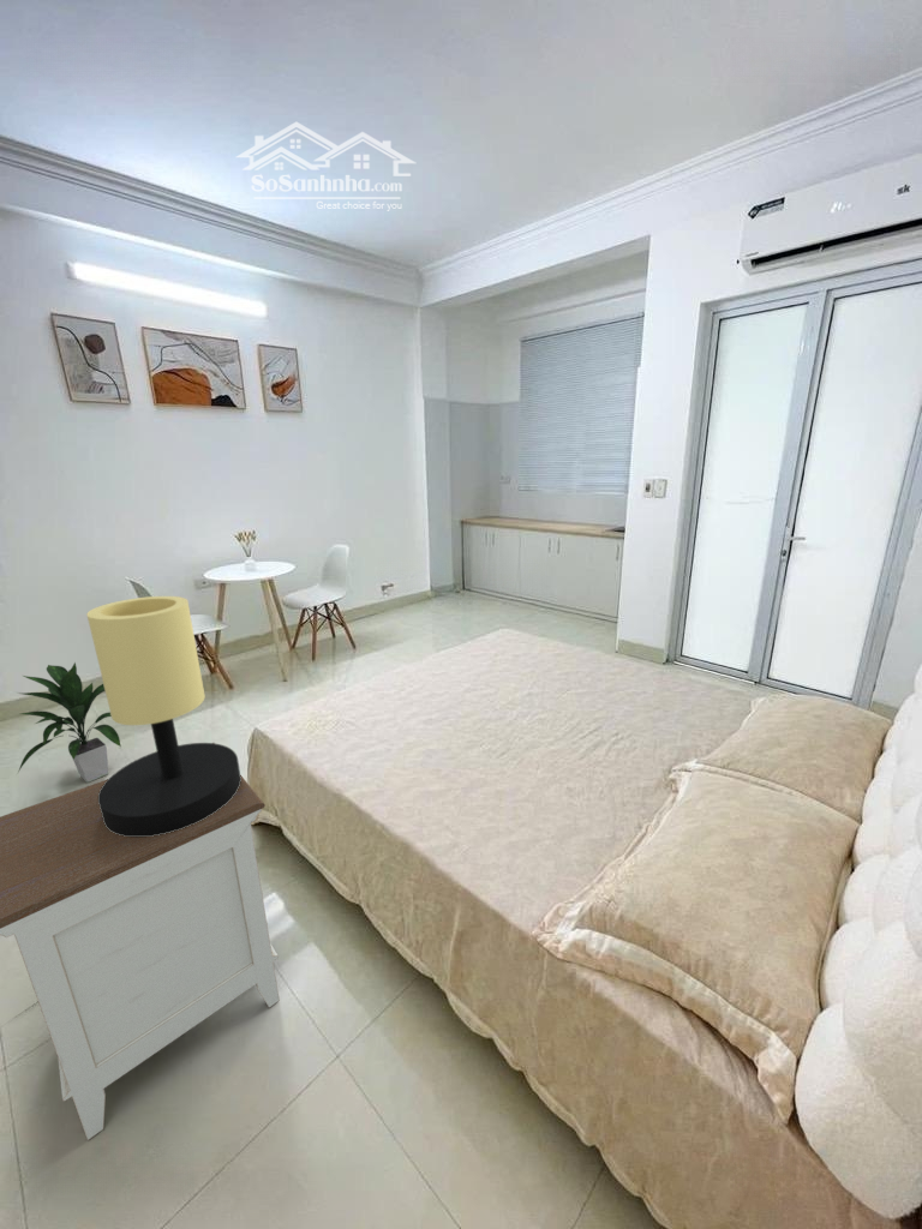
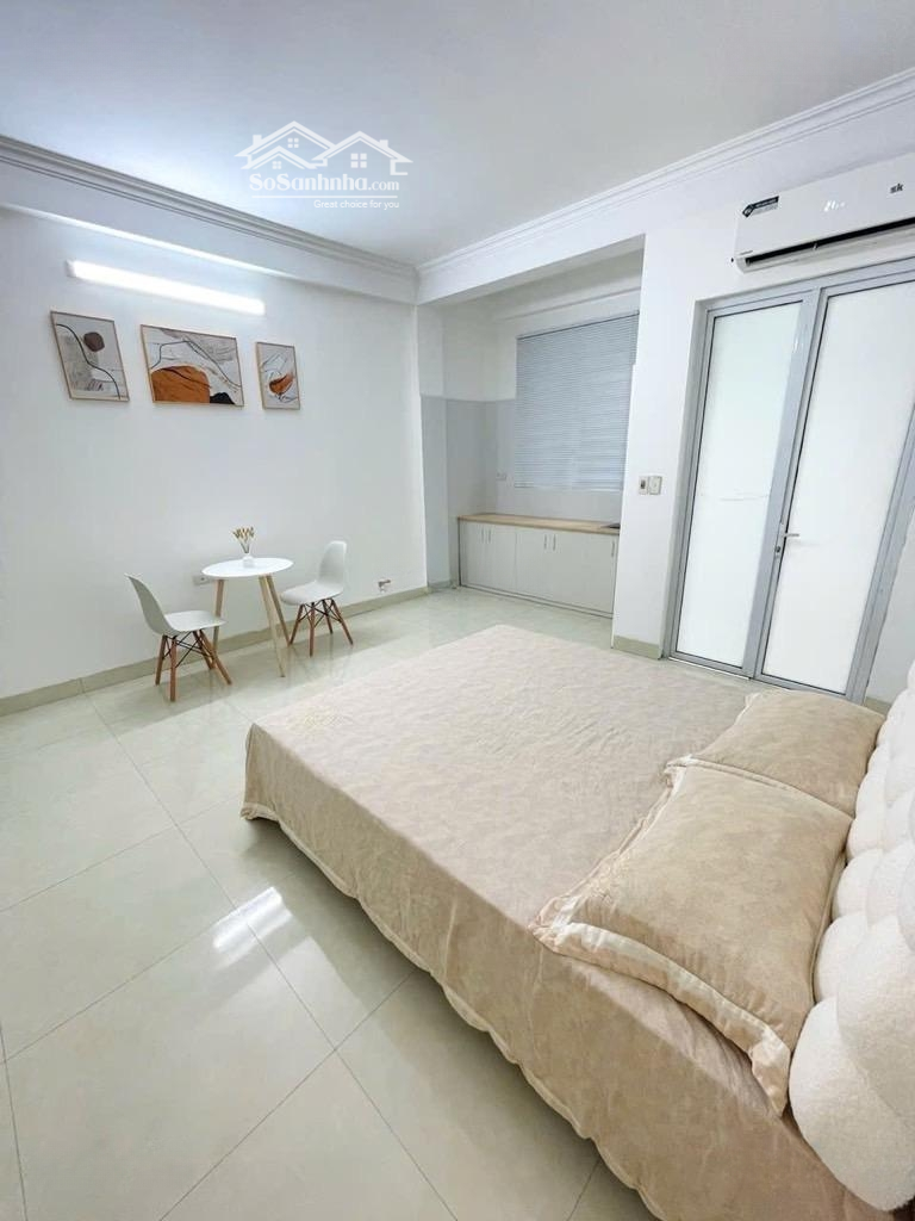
- indoor plant [16,661,122,784]
- table lamp [85,595,241,837]
- nightstand [0,774,281,1141]
